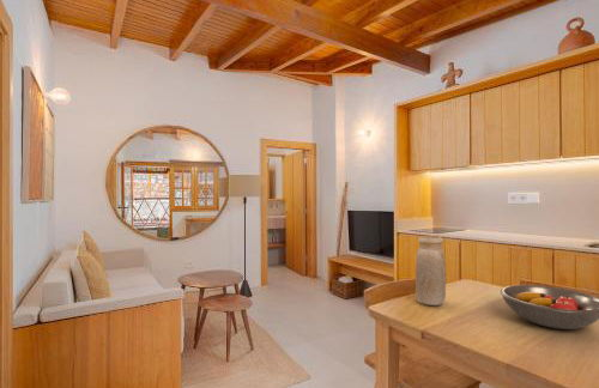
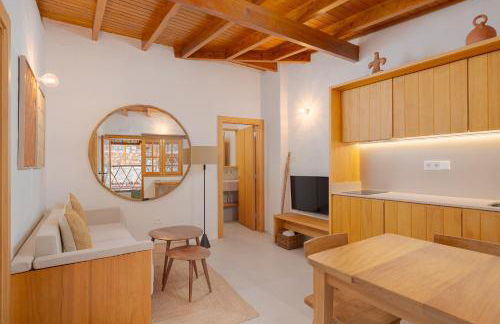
- fruit bowl [500,284,599,331]
- vase [415,235,447,307]
